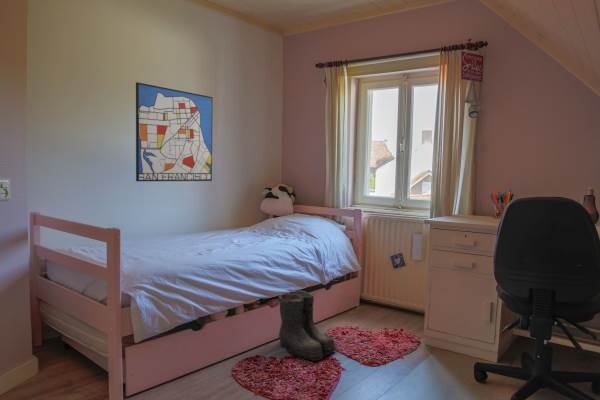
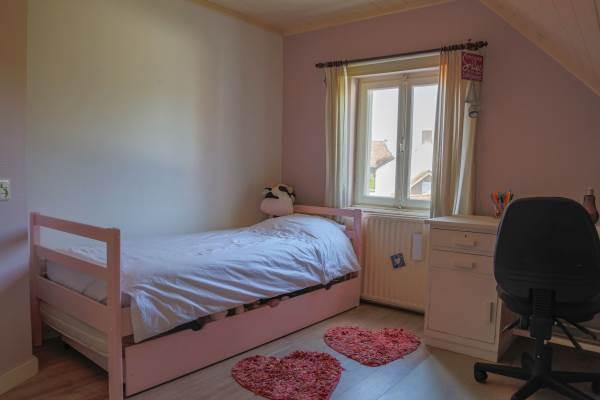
- boots [277,290,338,362]
- wall art [135,81,214,182]
